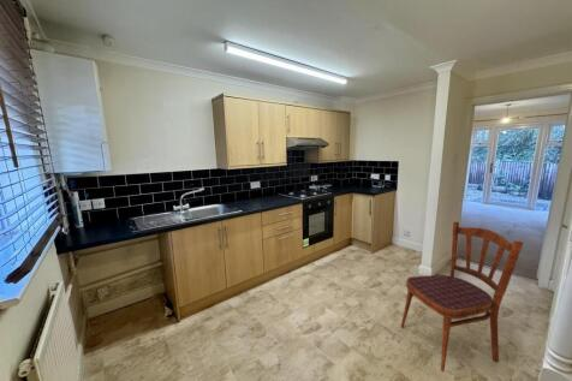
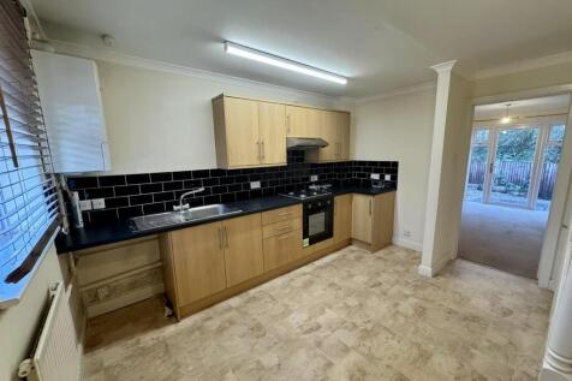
- dining chair [400,220,524,373]
